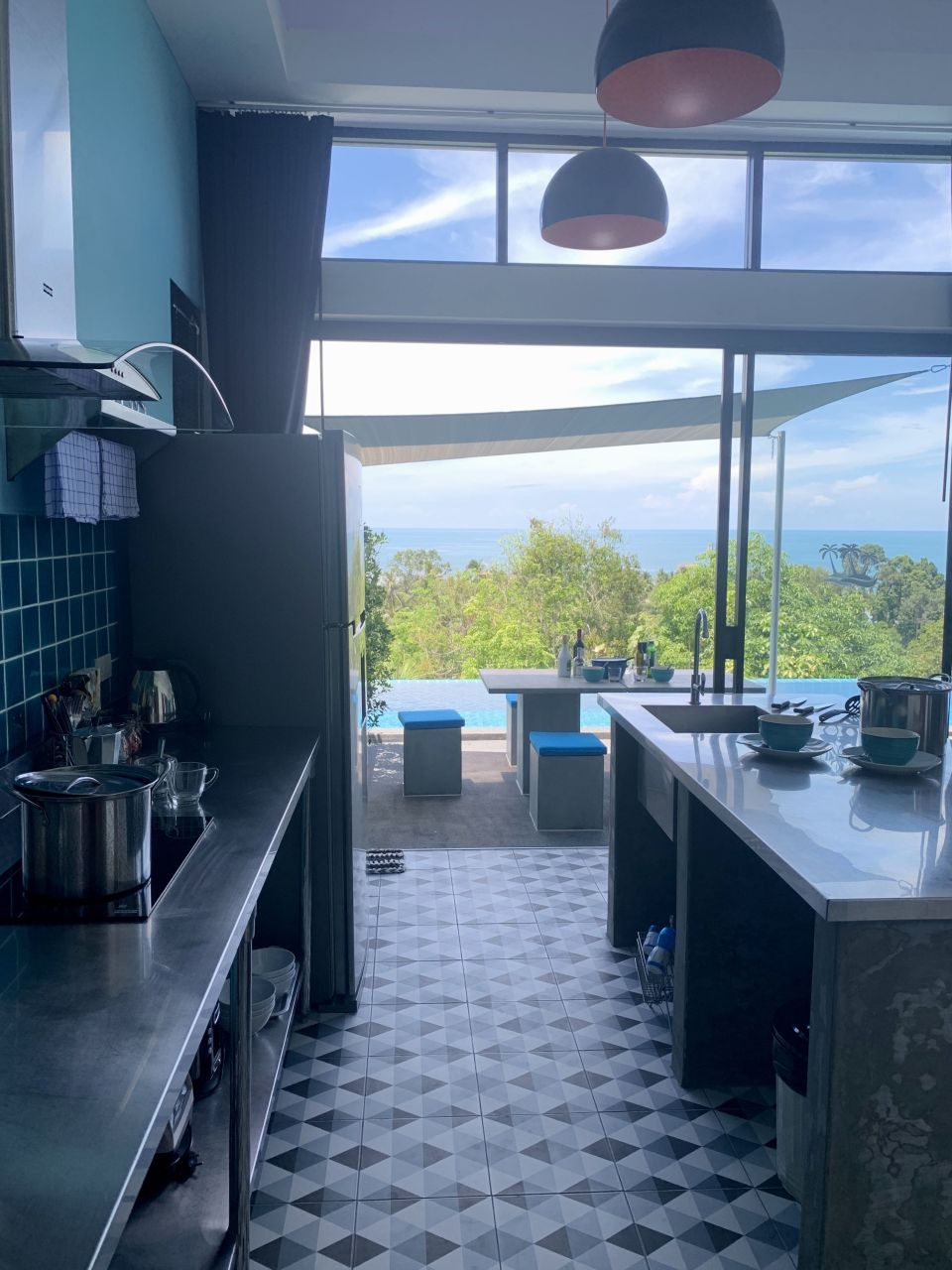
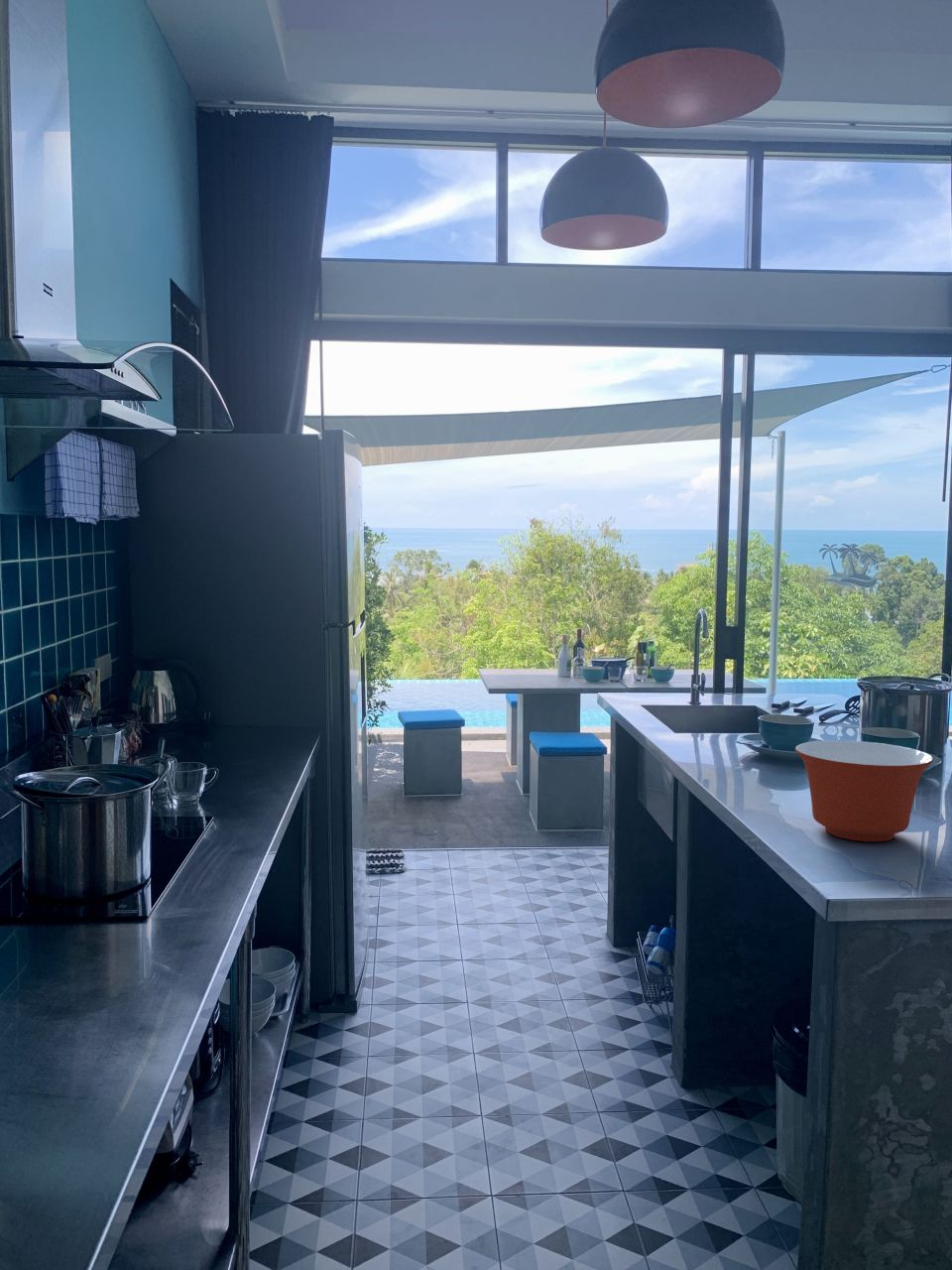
+ mixing bowl [794,739,934,842]
